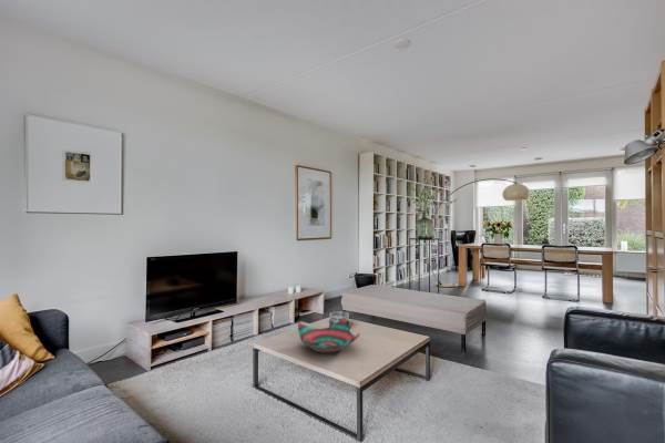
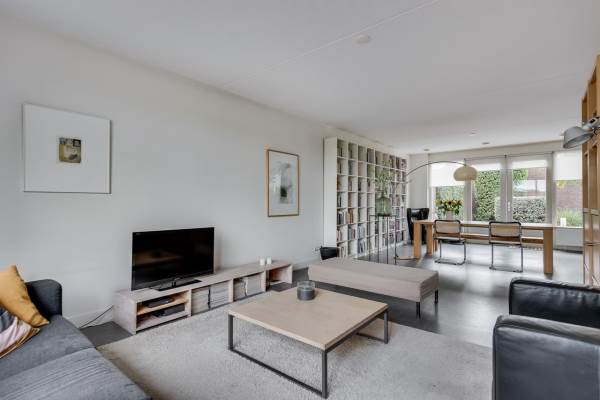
- decorative bowl [297,318,361,354]
